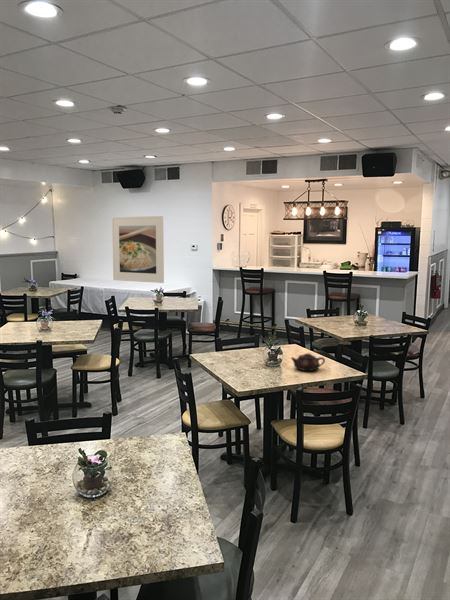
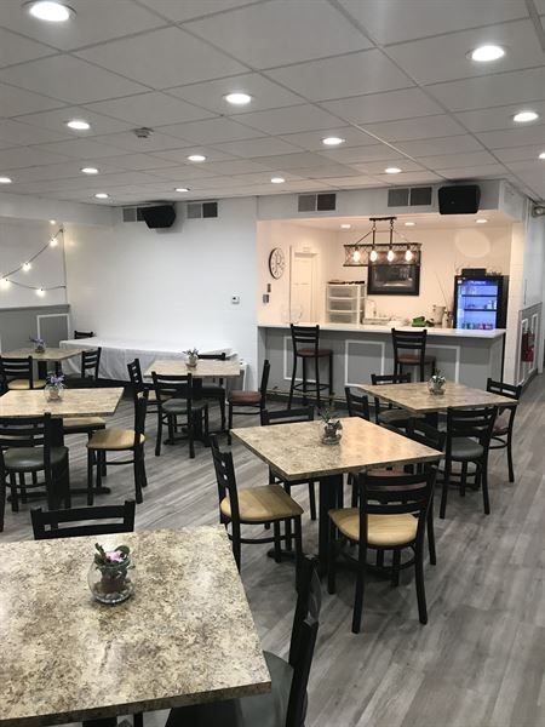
- teapot [290,352,326,372]
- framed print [111,215,165,284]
